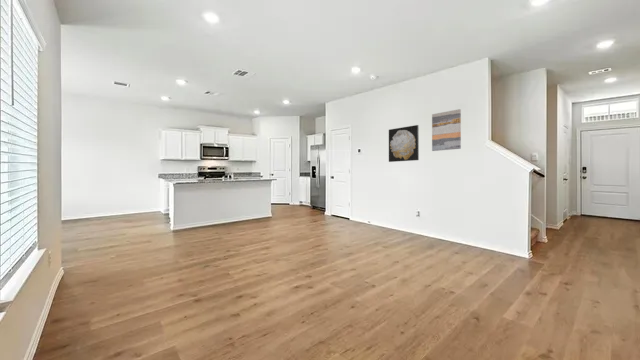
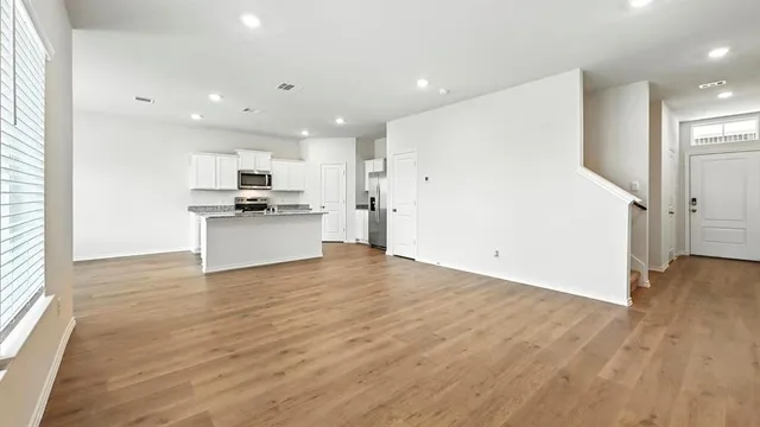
- wall art [388,124,420,163]
- wall art [431,108,462,152]
